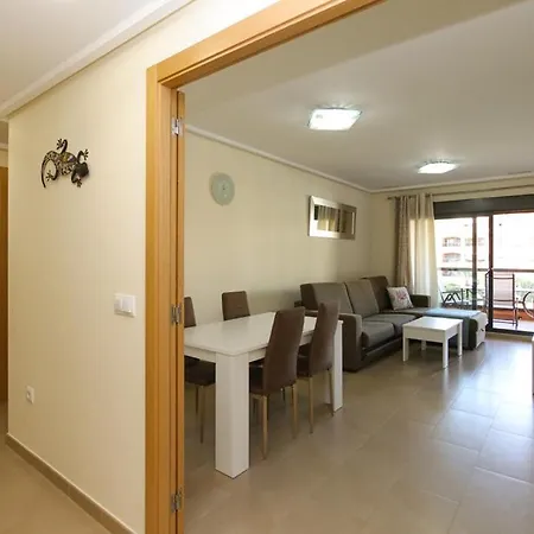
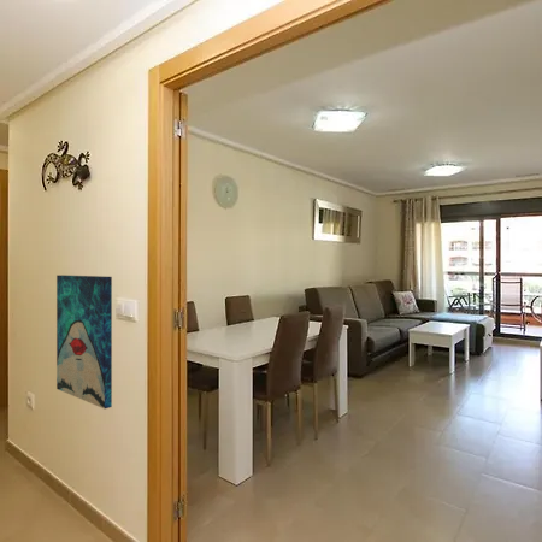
+ wall art [55,273,113,410]
